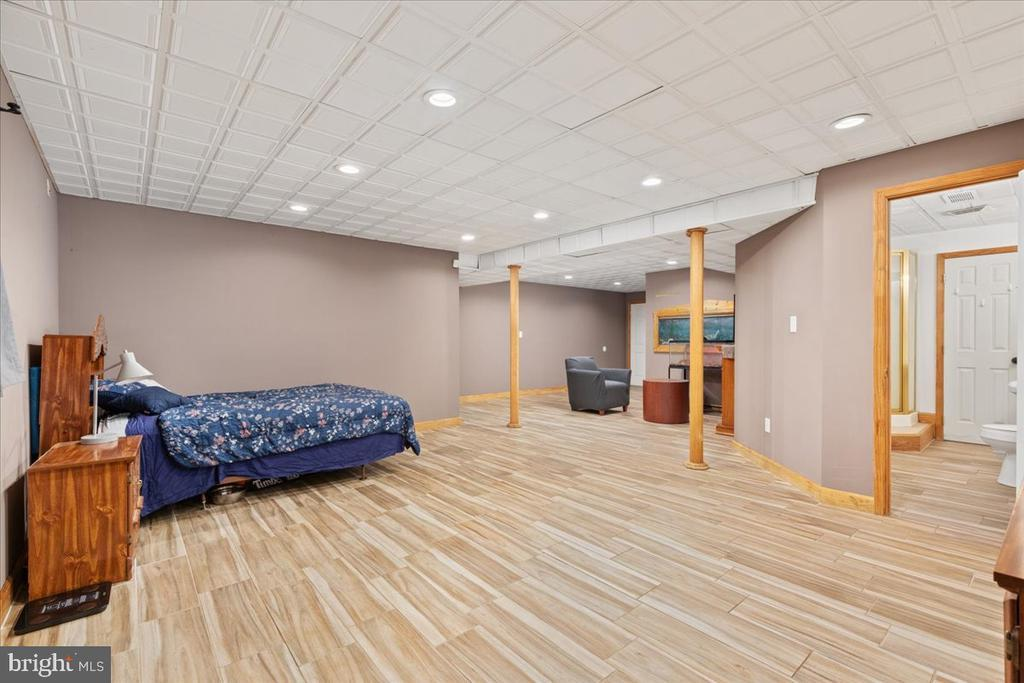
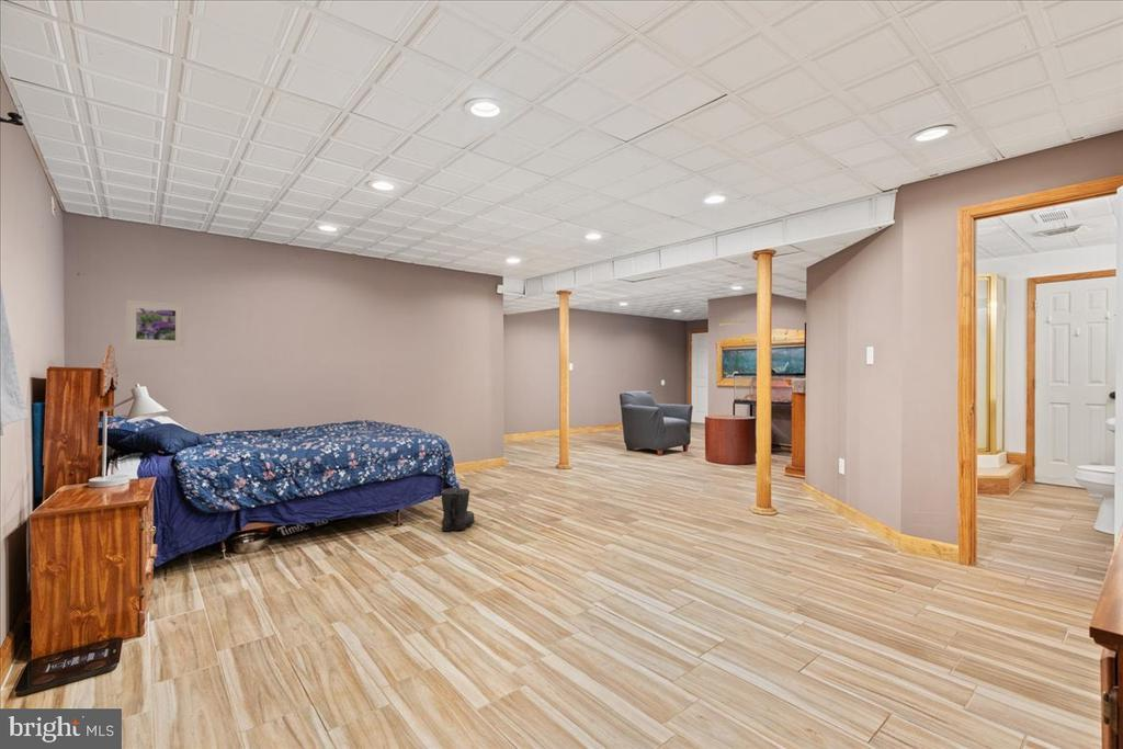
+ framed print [125,298,186,350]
+ boots [440,487,475,532]
